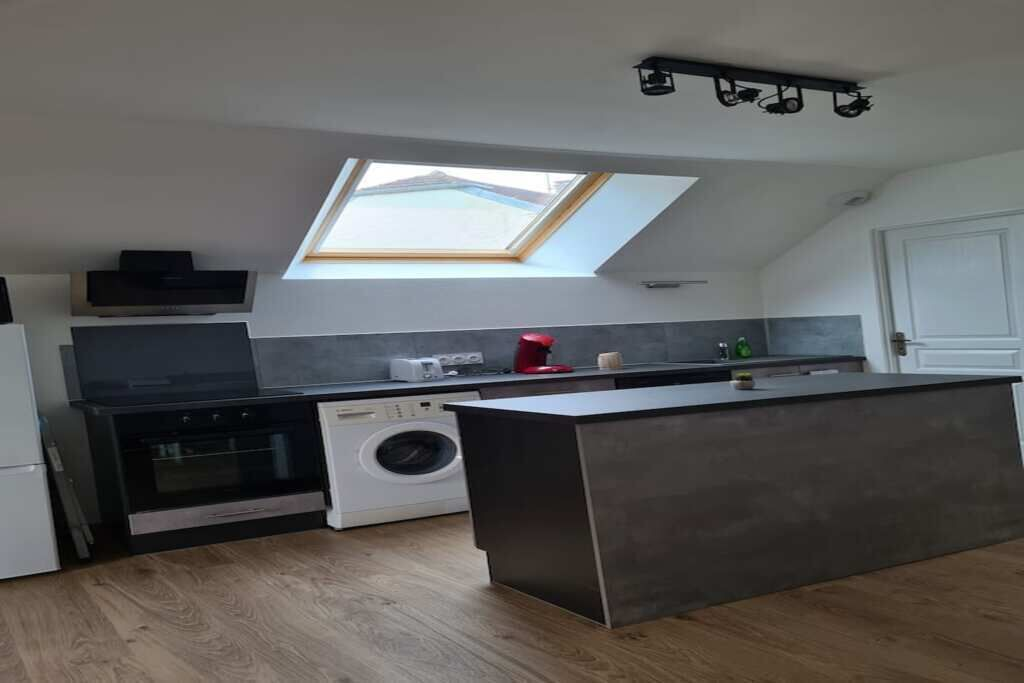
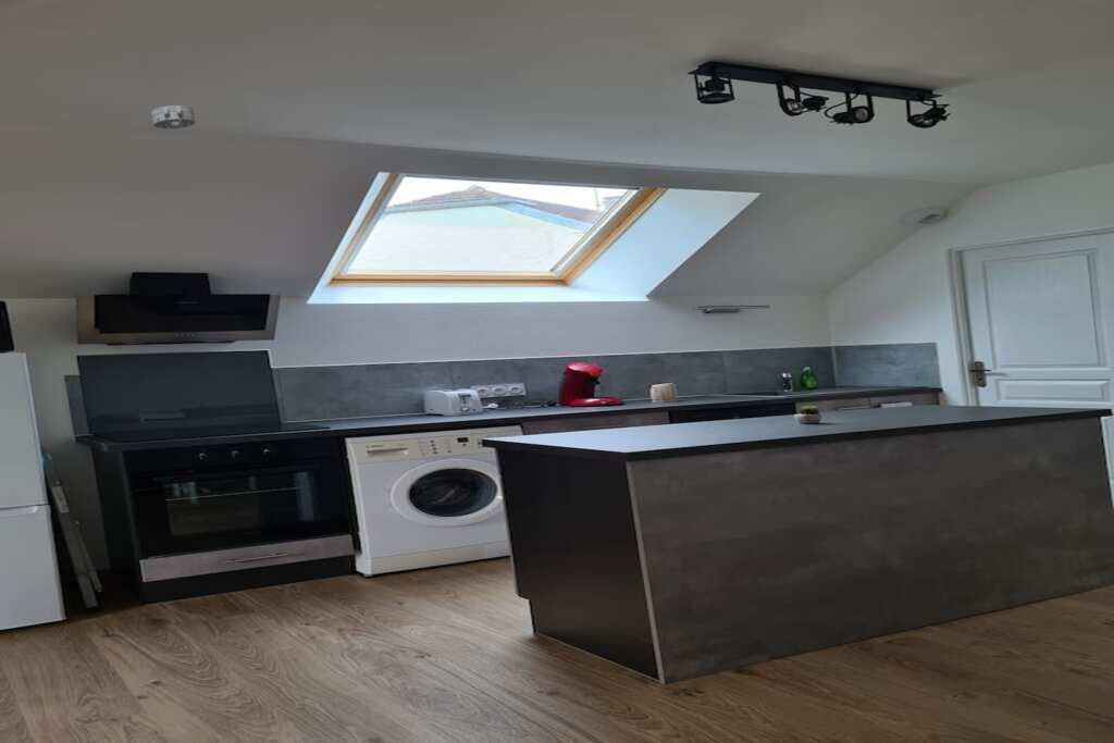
+ smoke detector [150,104,196,129]
